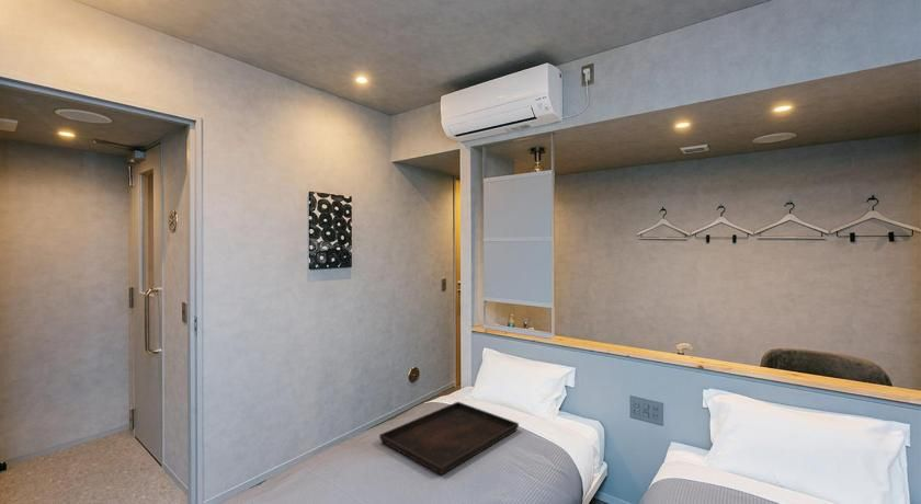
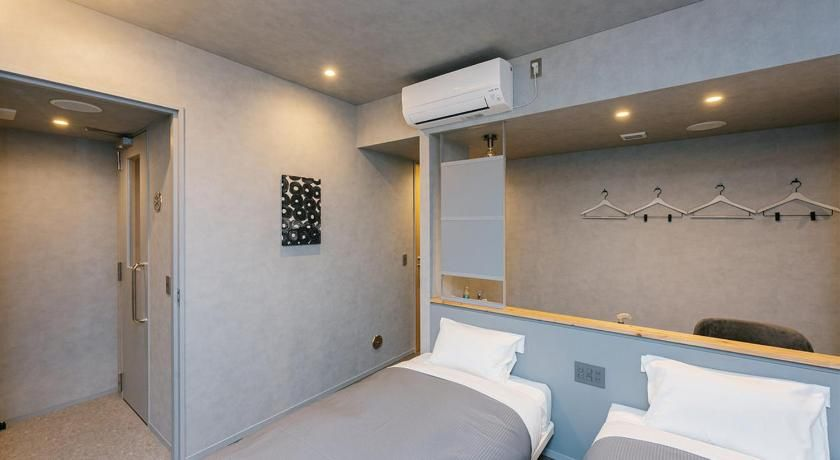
- serving tray [378,401,520,476]
